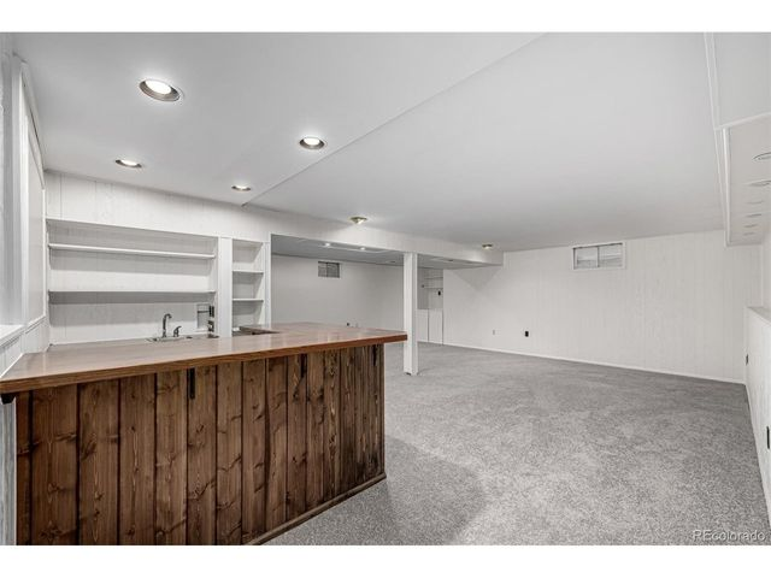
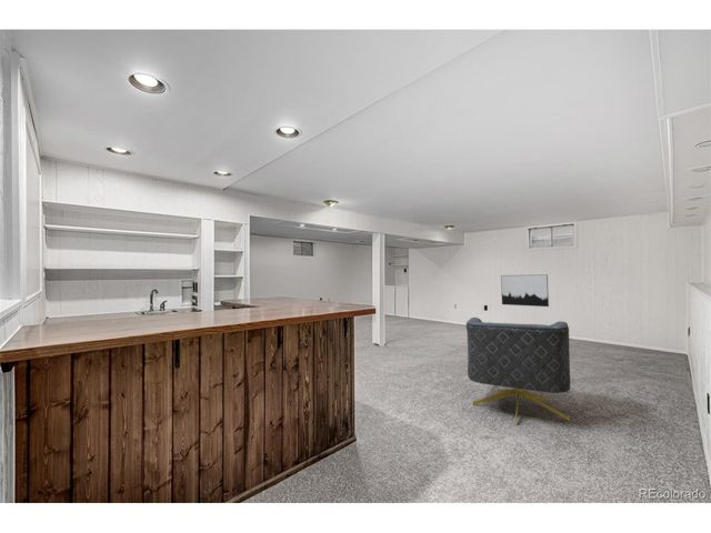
+ armchair [465,316,572,426]
+ wall art [500,273,550,308]
